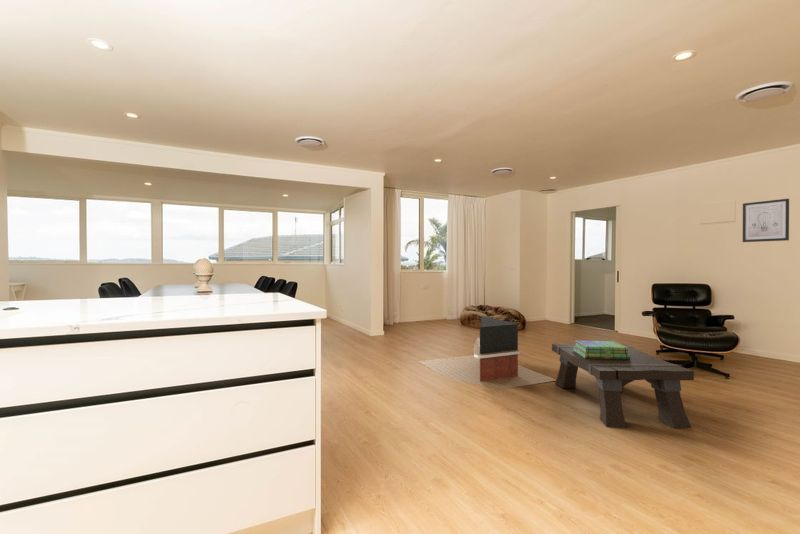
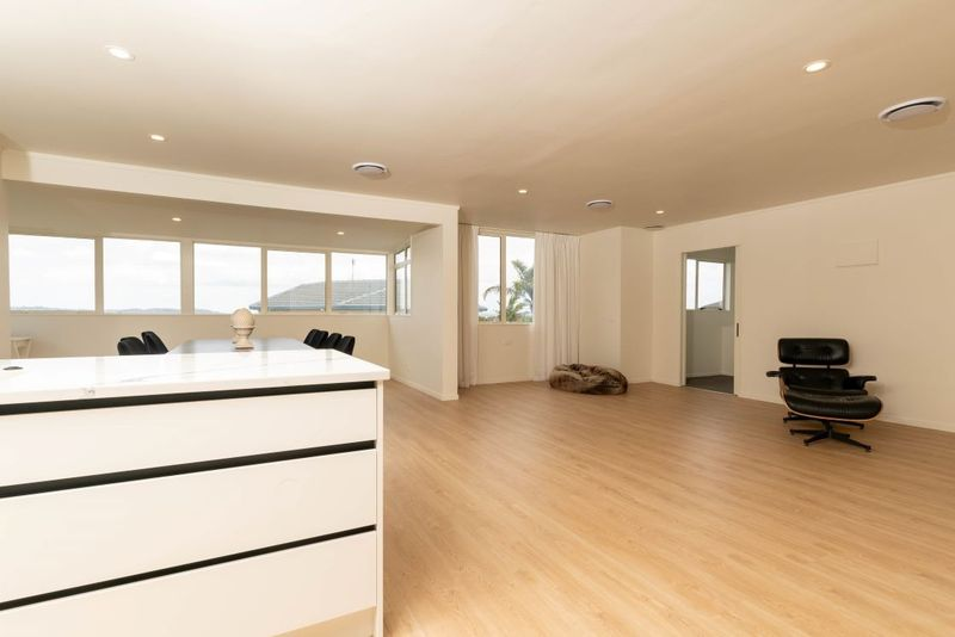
- wall art [742,198,790,243]
- coffee table [551,343,695,430]
- reception desk [417,315,556,391]
- stack of books [573,339,630,359]
